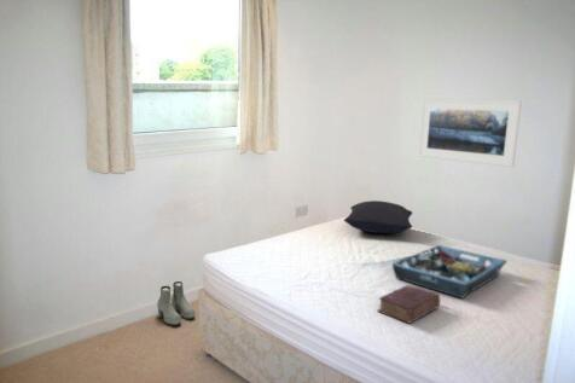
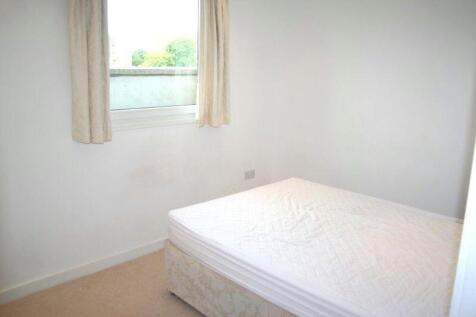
- boots [156,280,197,326]
- serving tray [391,244,509,300]
- book [376,284,441,325]
- pillow [343,199,413,234]
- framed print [417,98,523,168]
